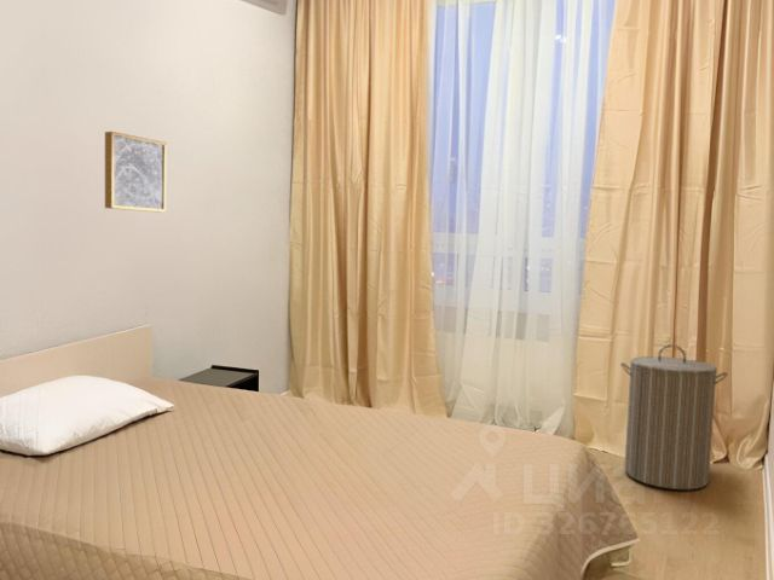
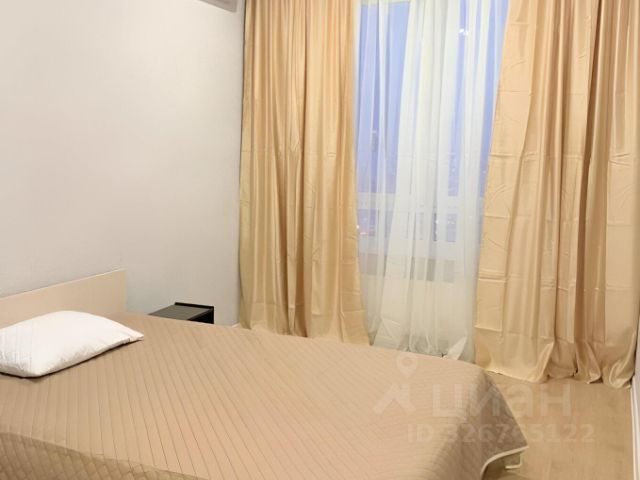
- wall art [104,130,167,214]
- laundry hamper [619,343,729,491]
